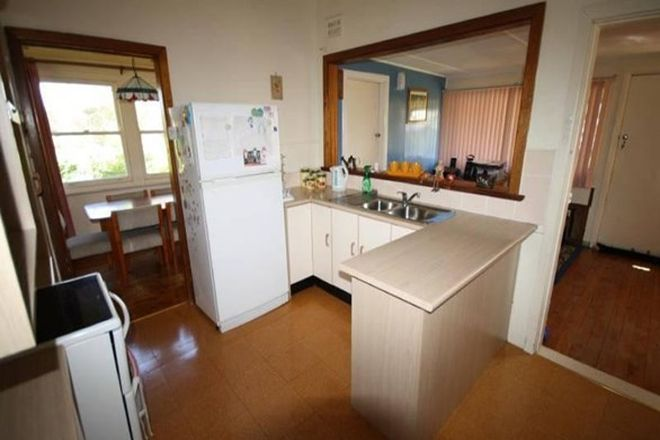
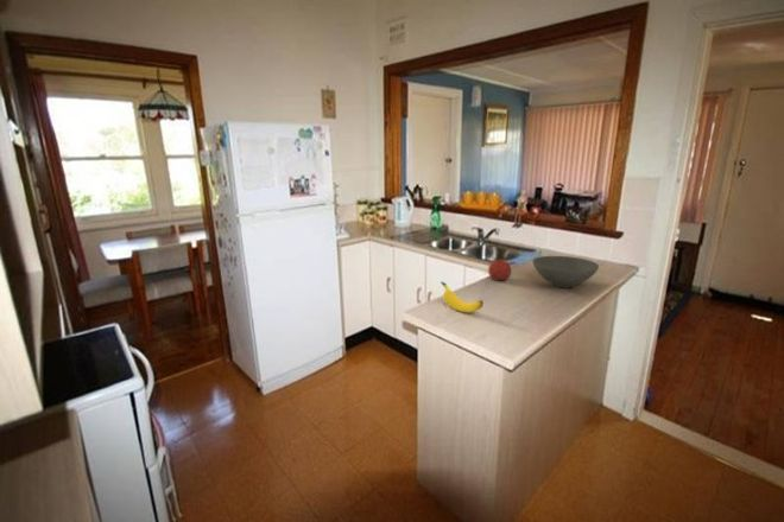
+ banana [440,280,485,313]
+ bowl [531,255,600,288]
+ fruit [487,257,513,281]
